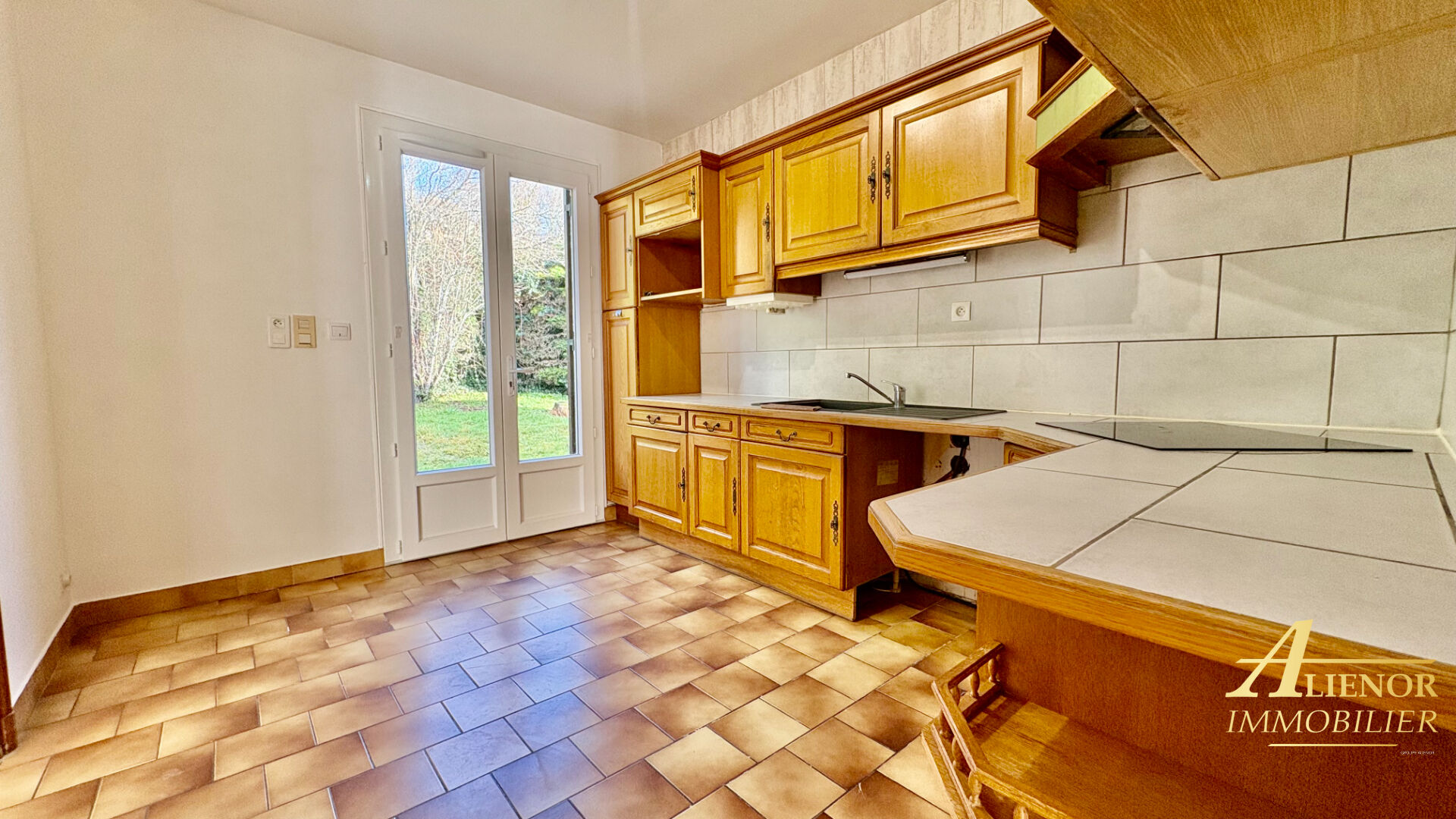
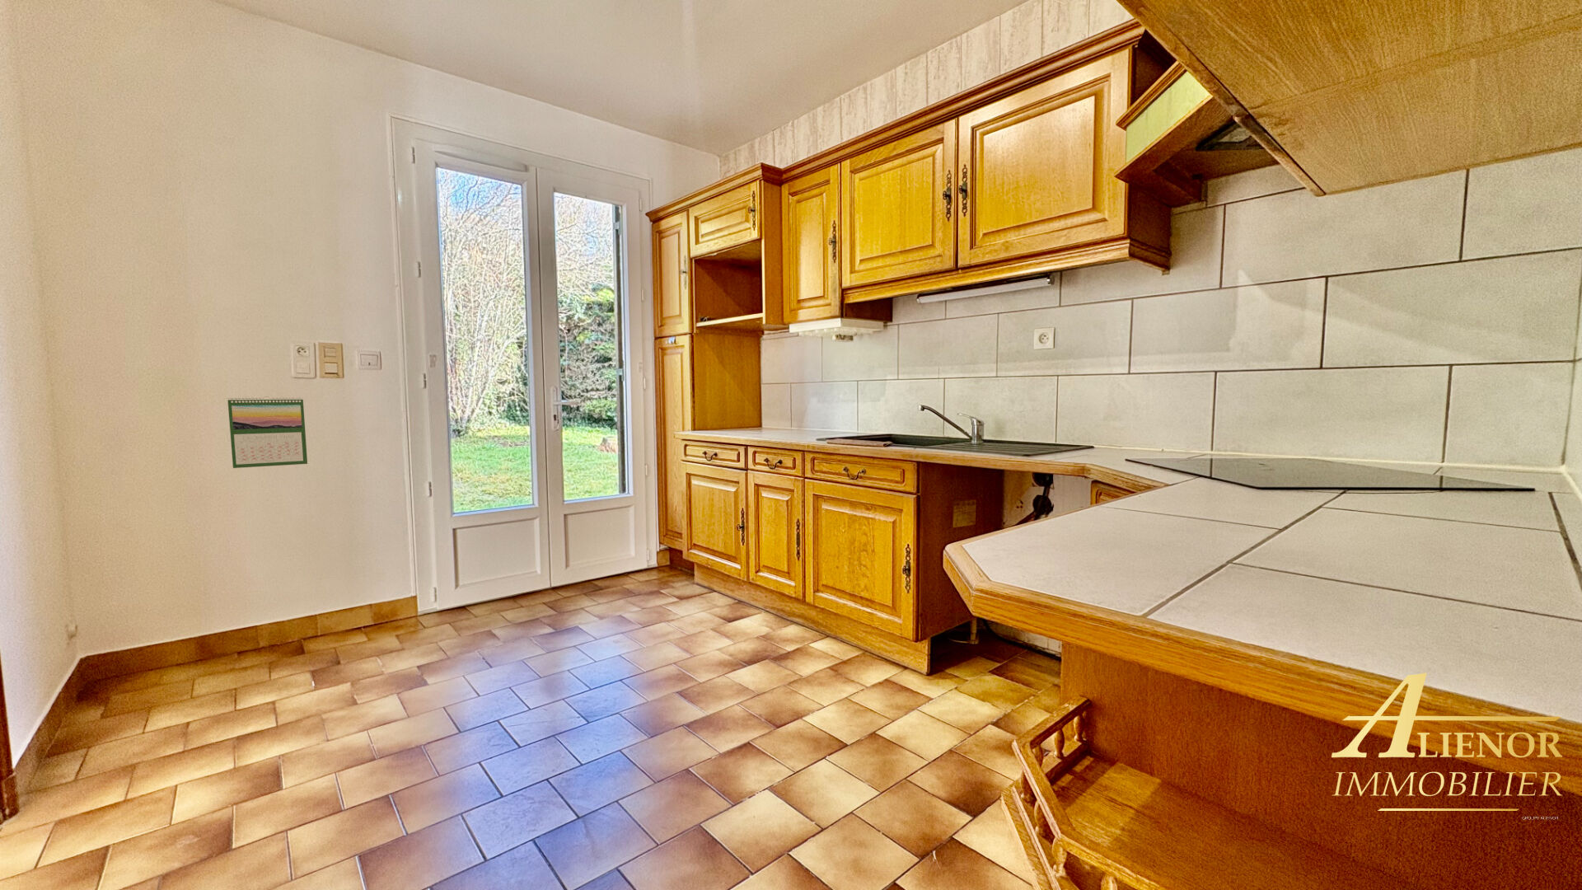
+ calendar [227,396,309,468]
